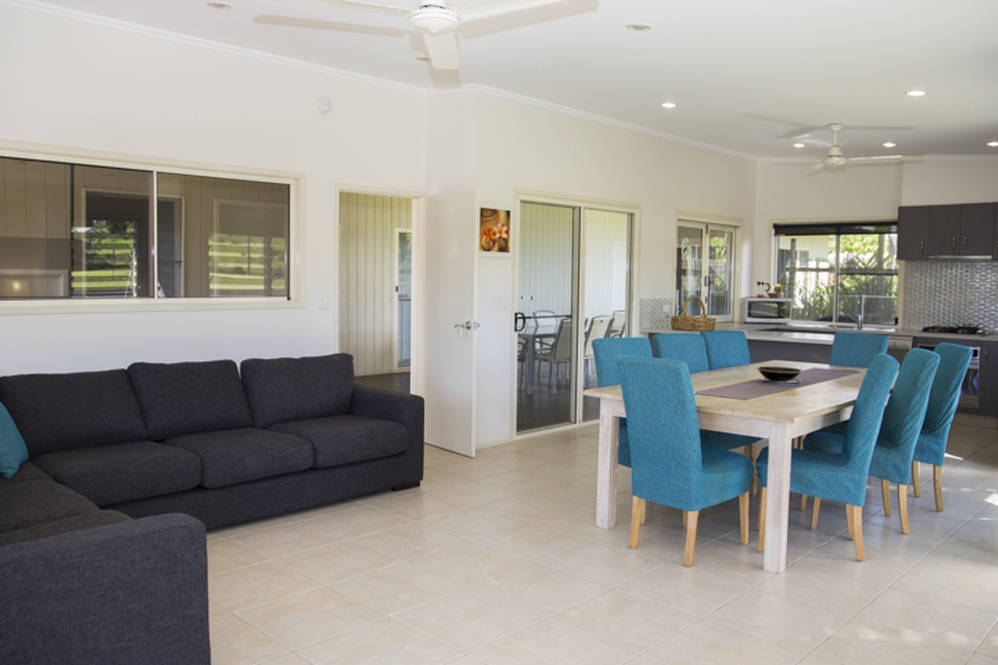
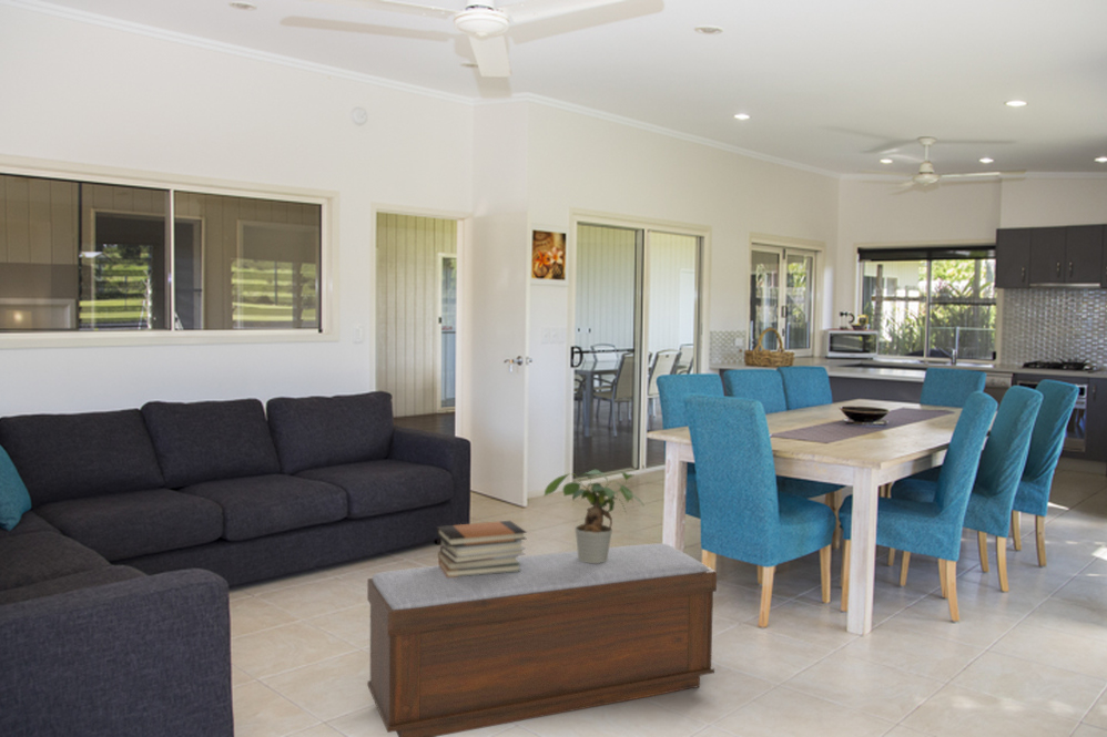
+ potted plant [544,469,646,563]
+ bench [366,542,718,737]
+ book stack [436,520,528,577]
